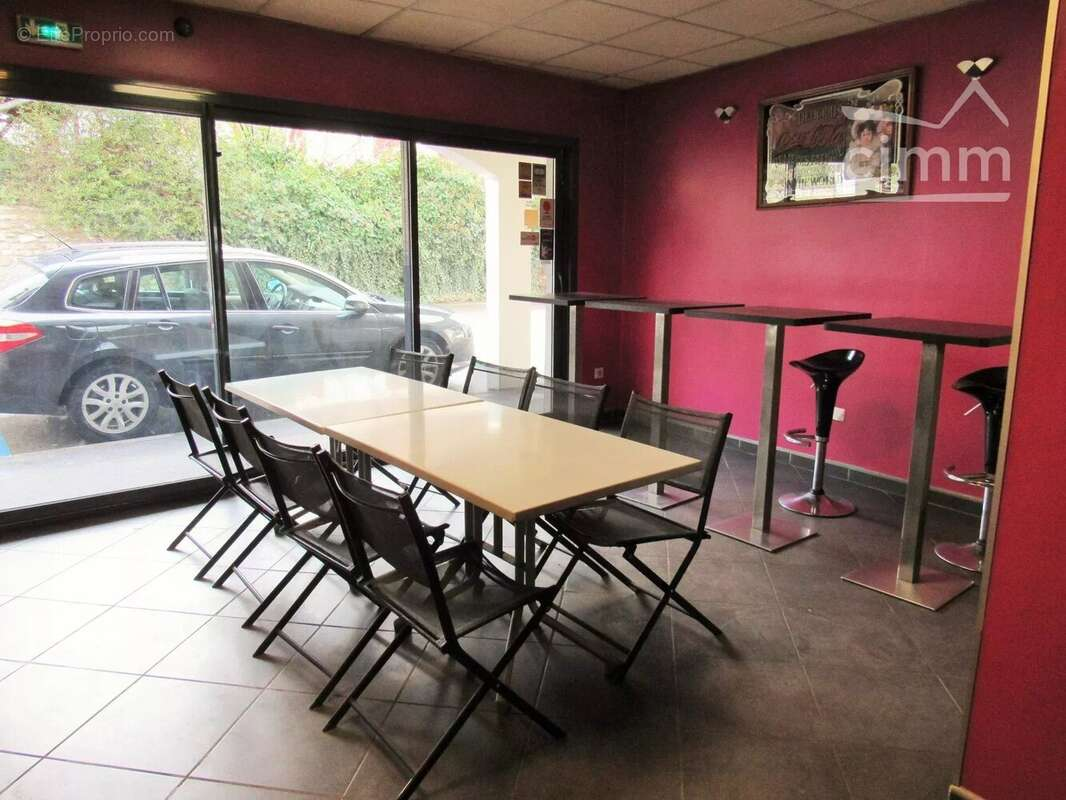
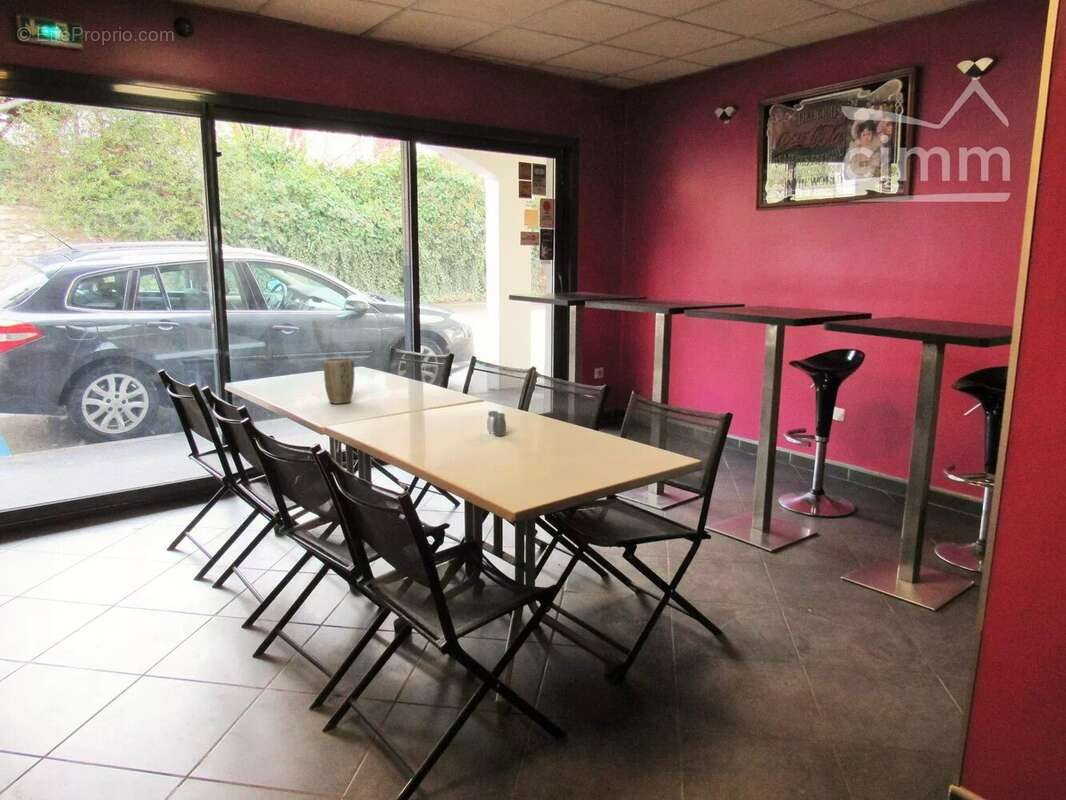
+ salt and pepper shaker [486,410,507,437]
+ plant pot [323,357,355,405]
